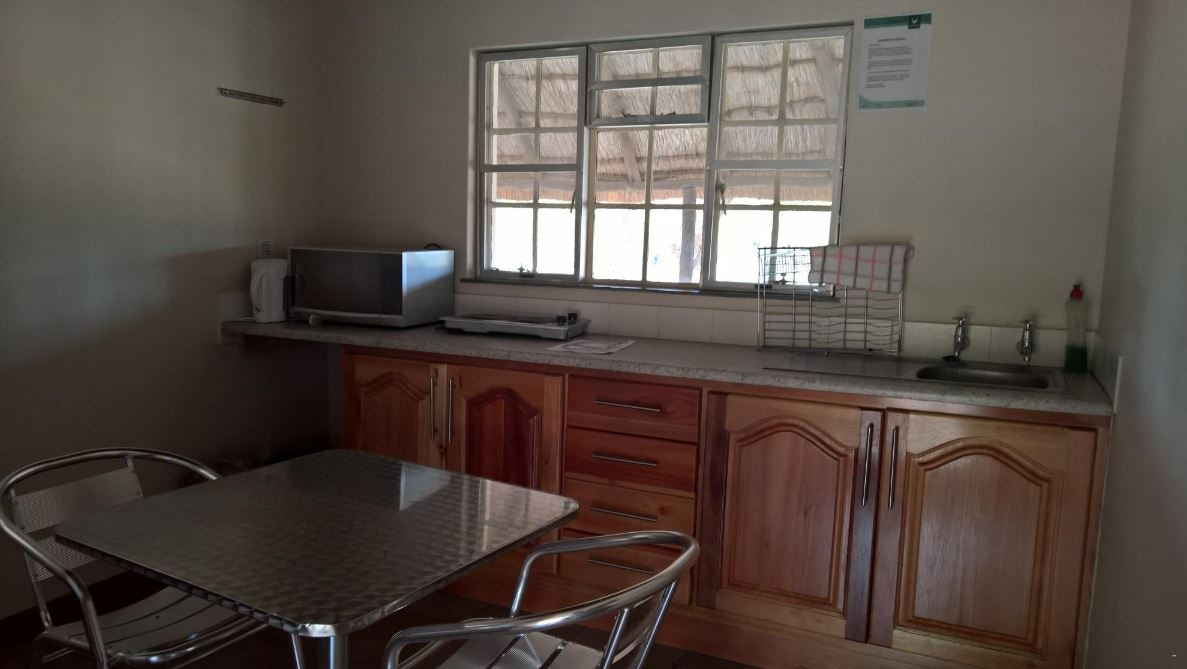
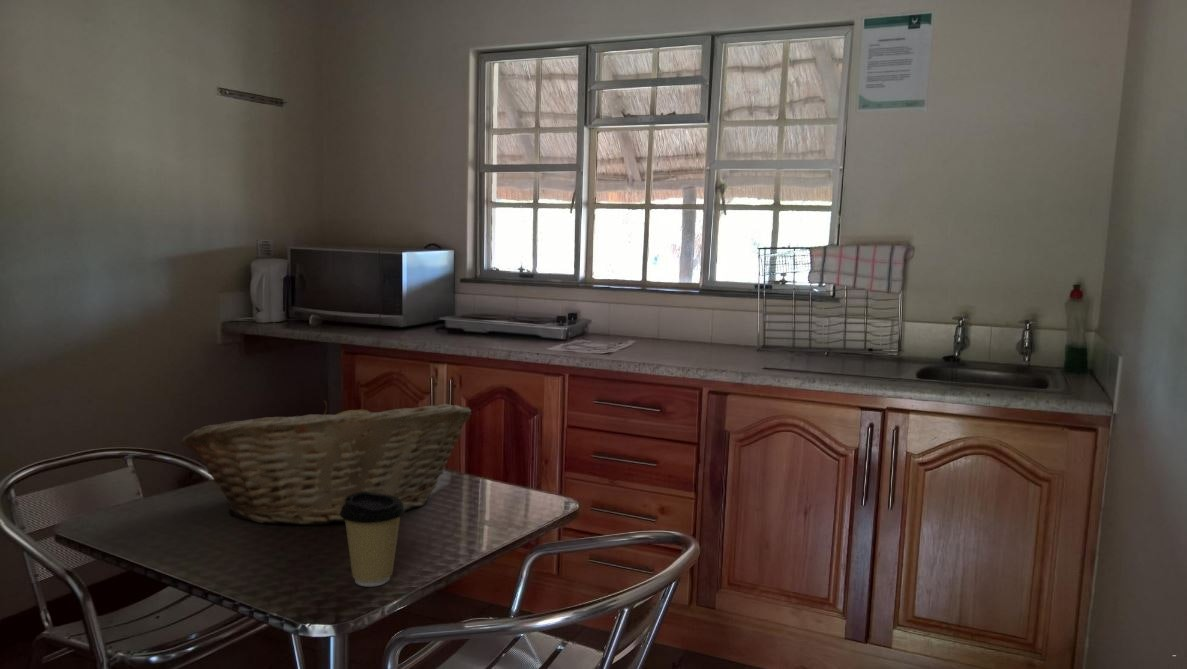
+ fruit basket [180,399,472,526]
+ coffee cup [340,492,406,588]
